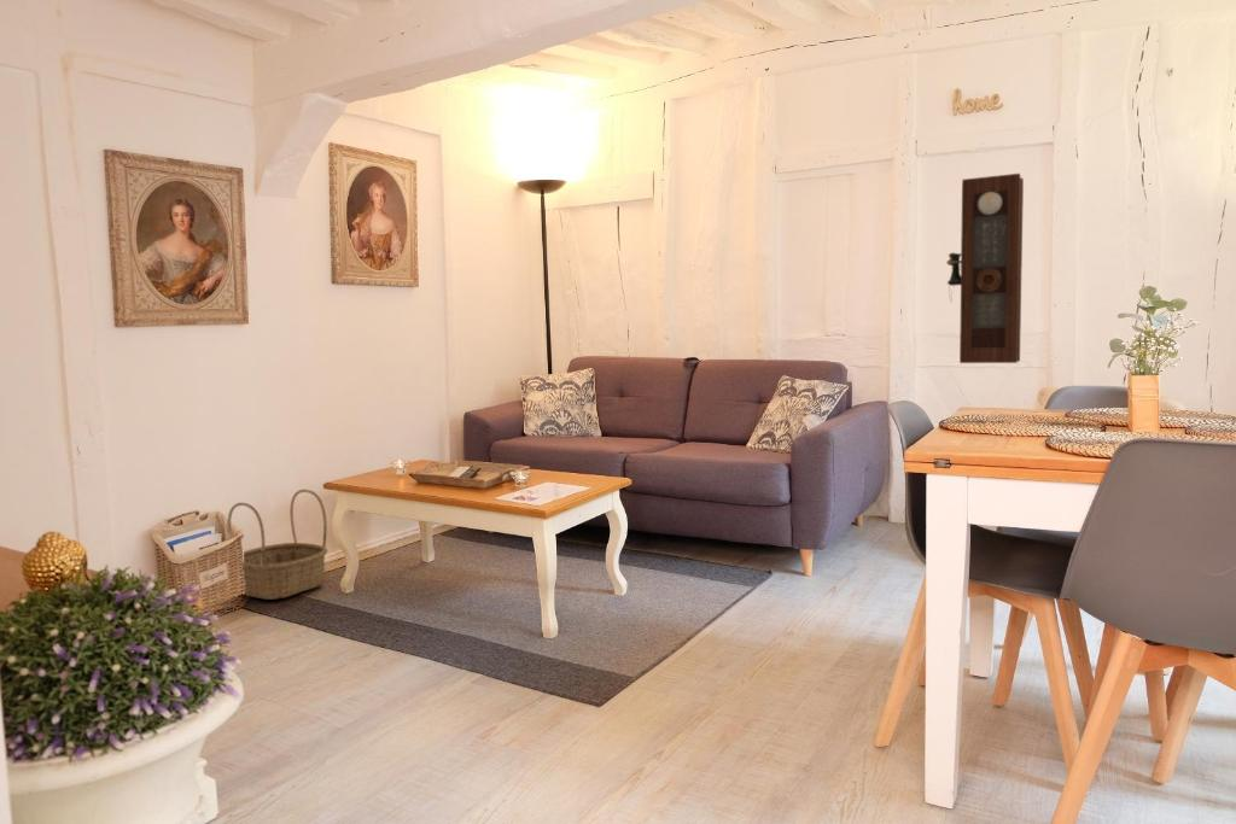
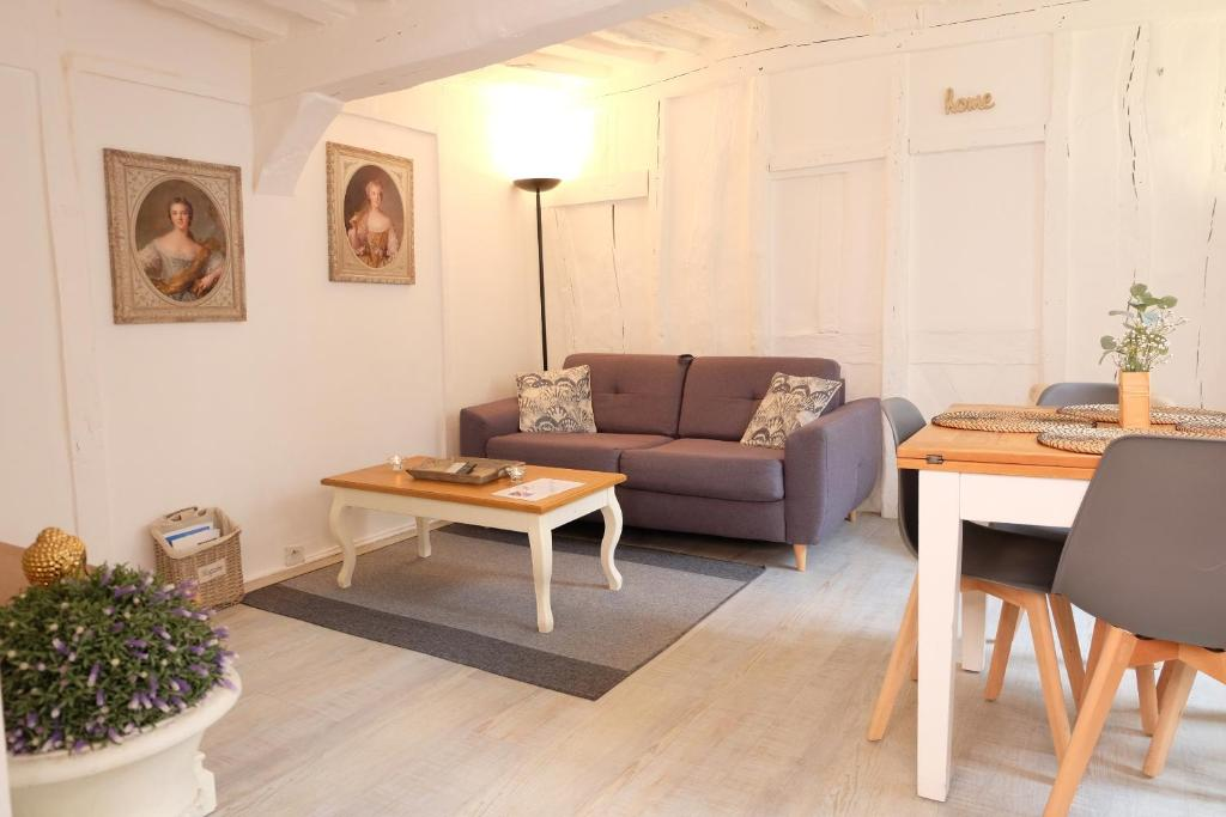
- basket [226,489,328,601]
- pendulum clock [945,173,1025,364]
